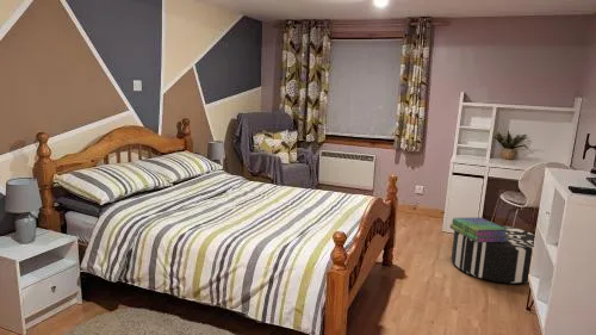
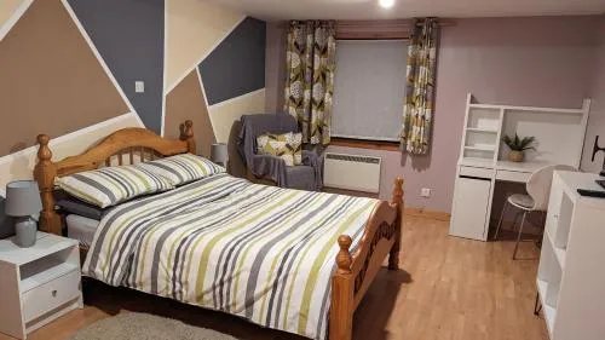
- pouf [451,223,536,285]
- stack of books [449,216,509,242]
